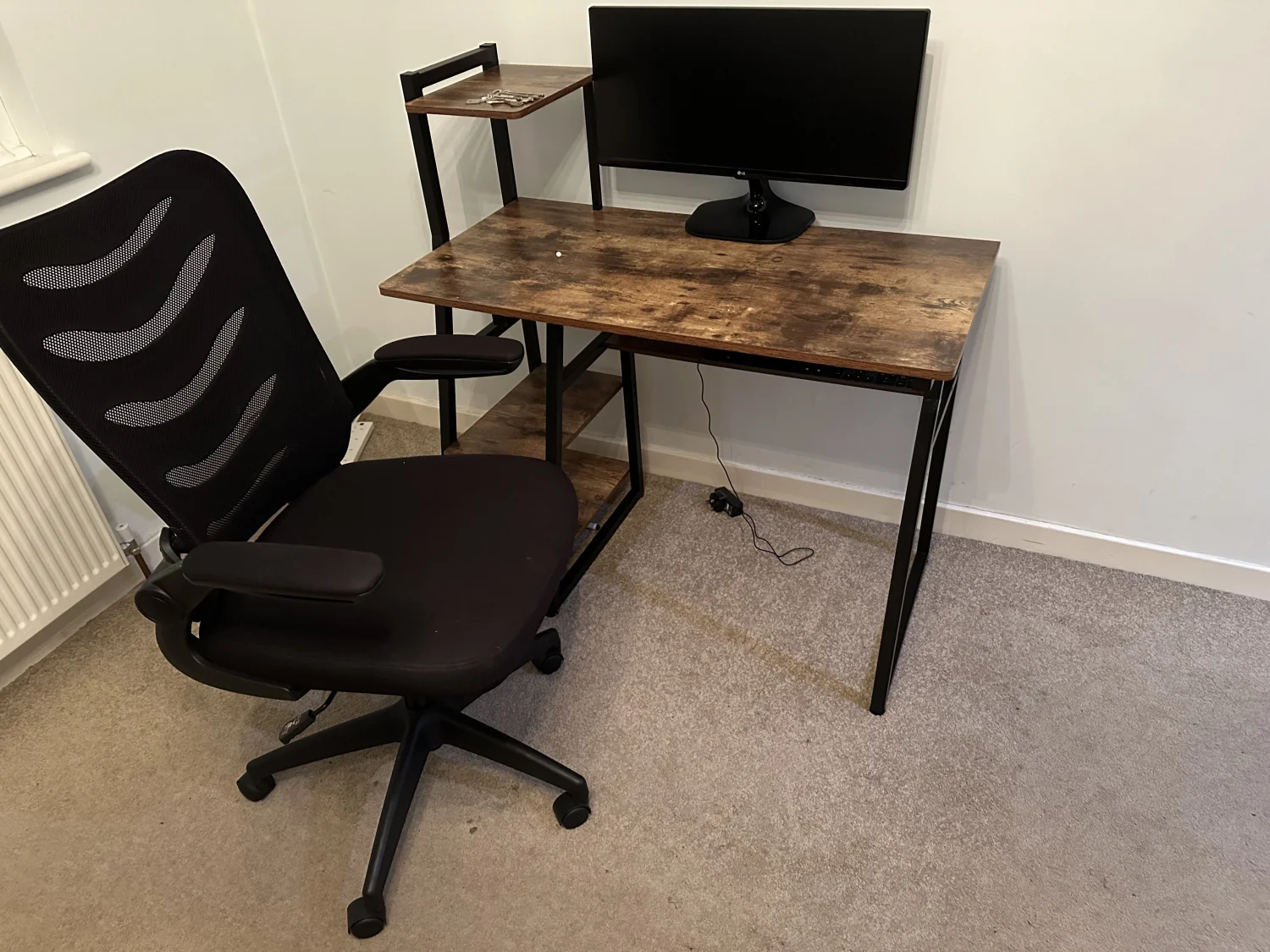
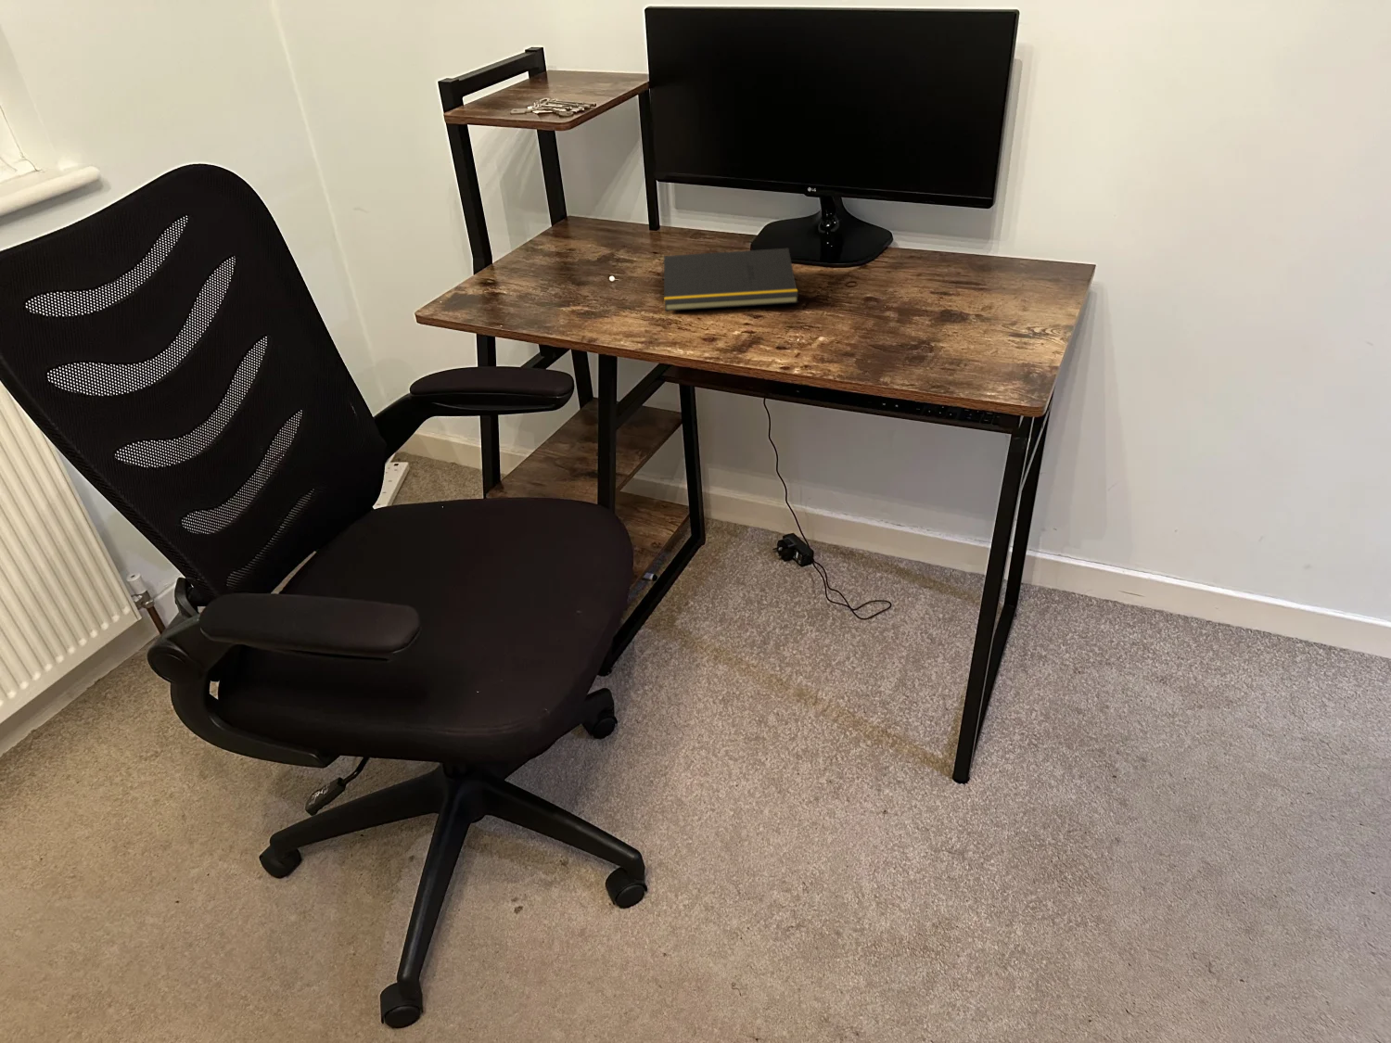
+ notepad [662,248,800,312]
